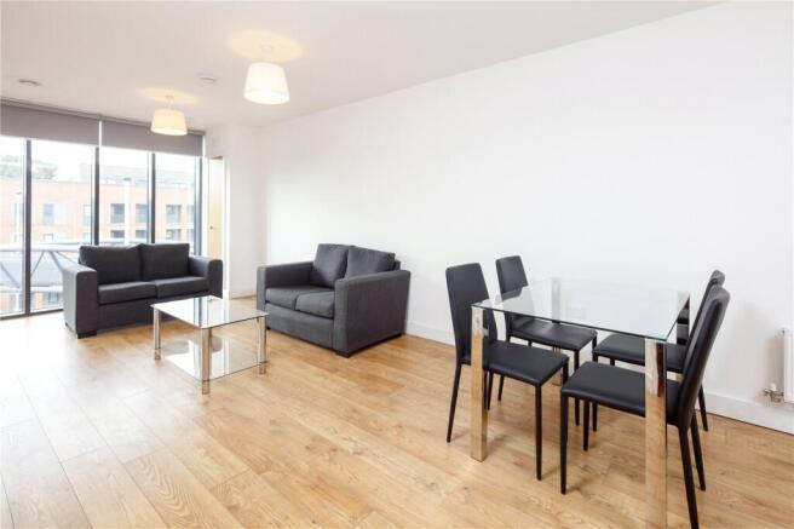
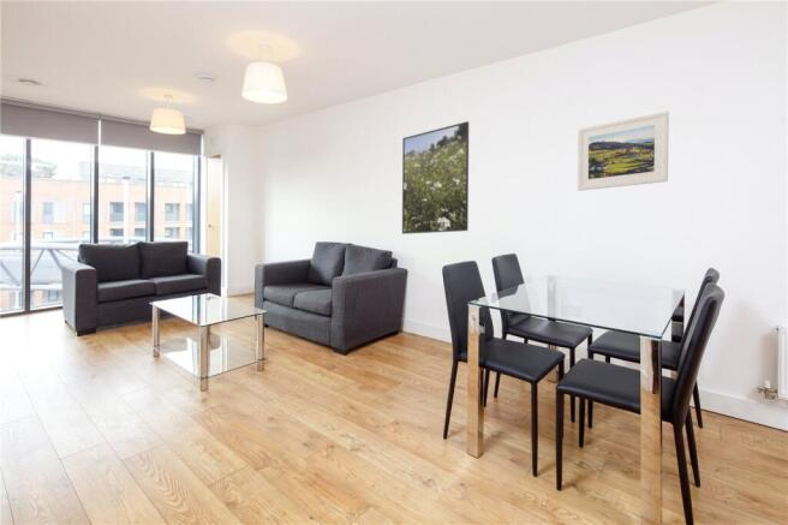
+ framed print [577,111,670,192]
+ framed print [401,120,470,235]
